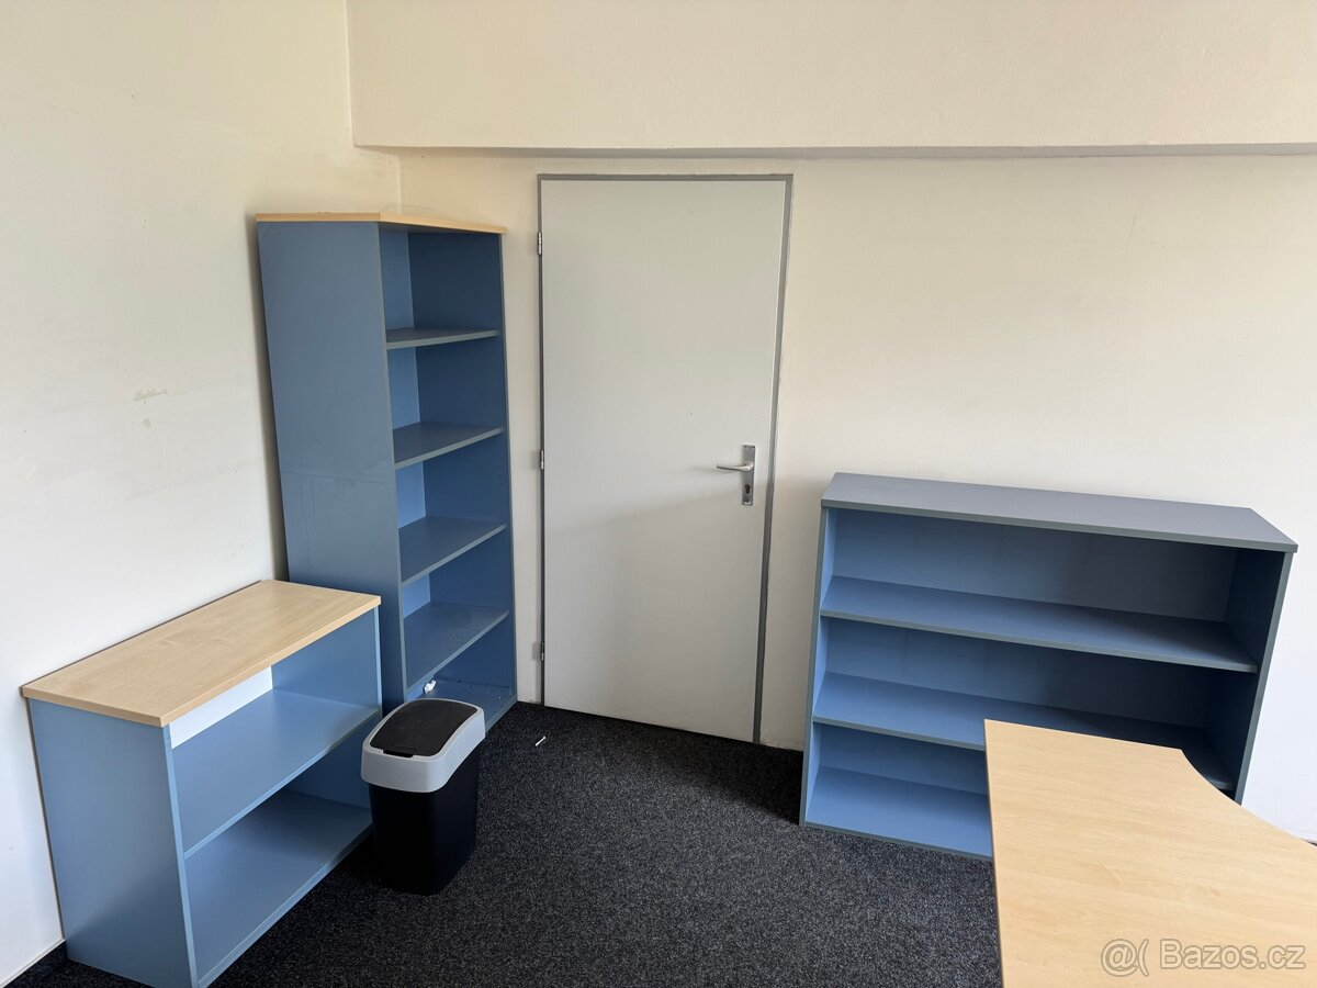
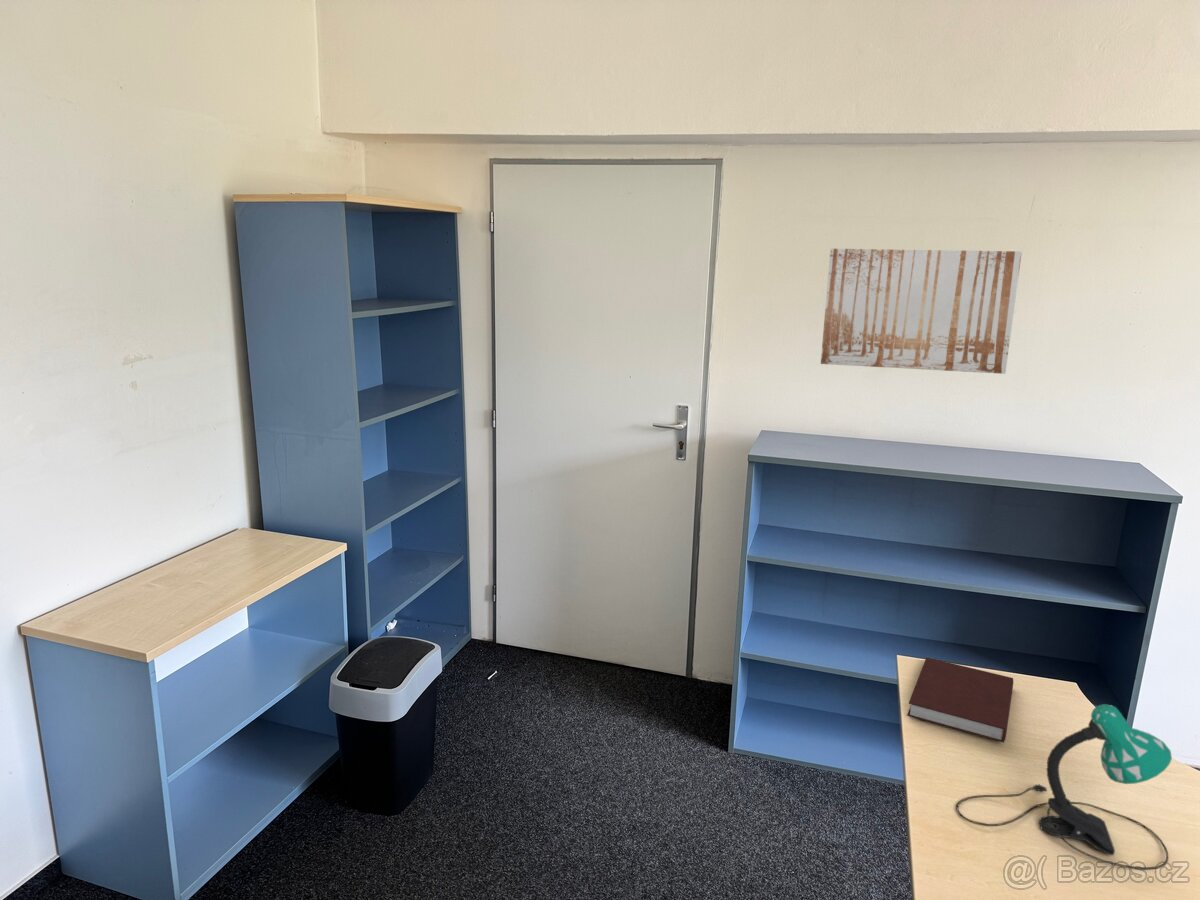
+ wall art [820,248,1023,375]
+ notebook [906,656,1014,743]
+ desk lamp [955,703,1173,871]
